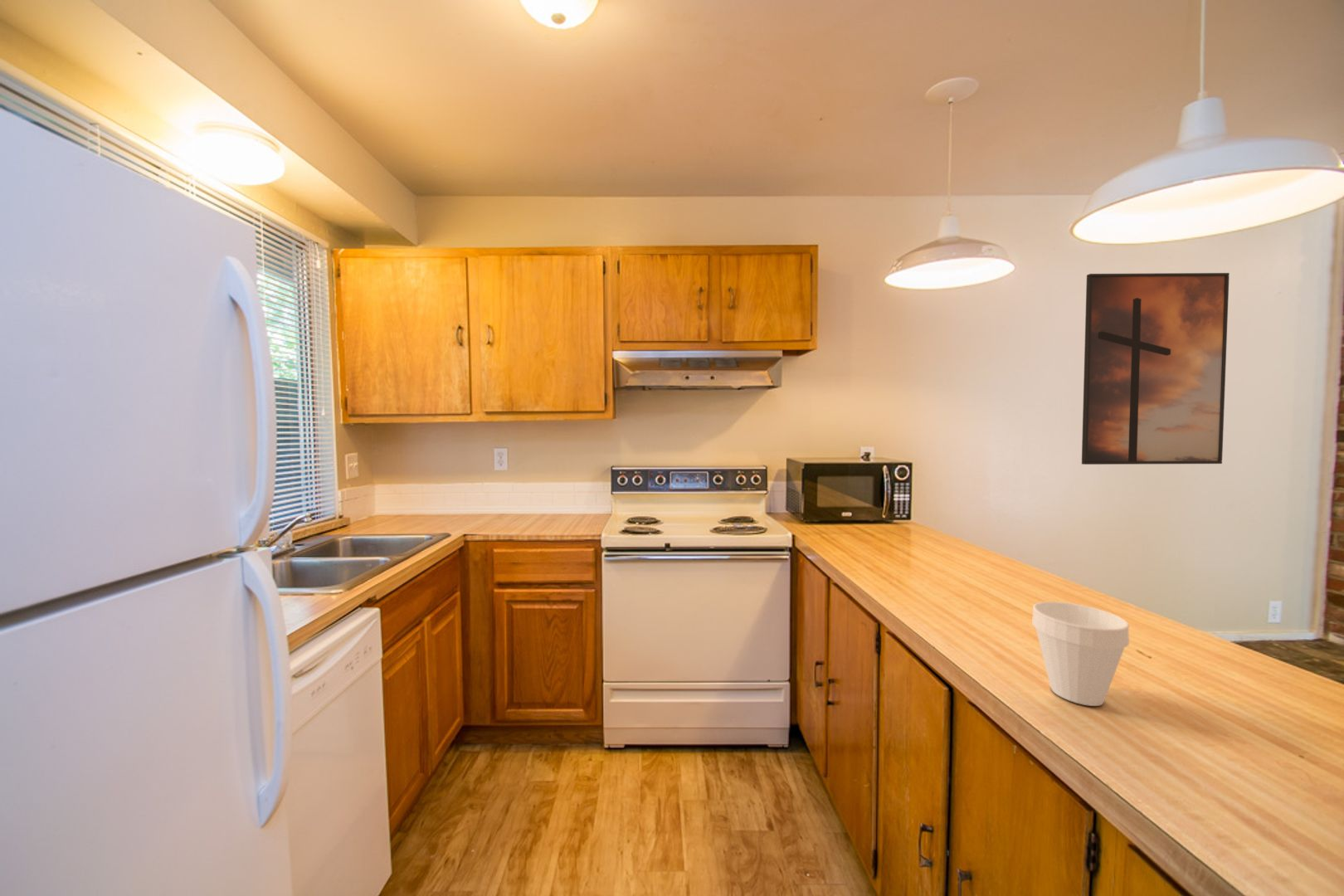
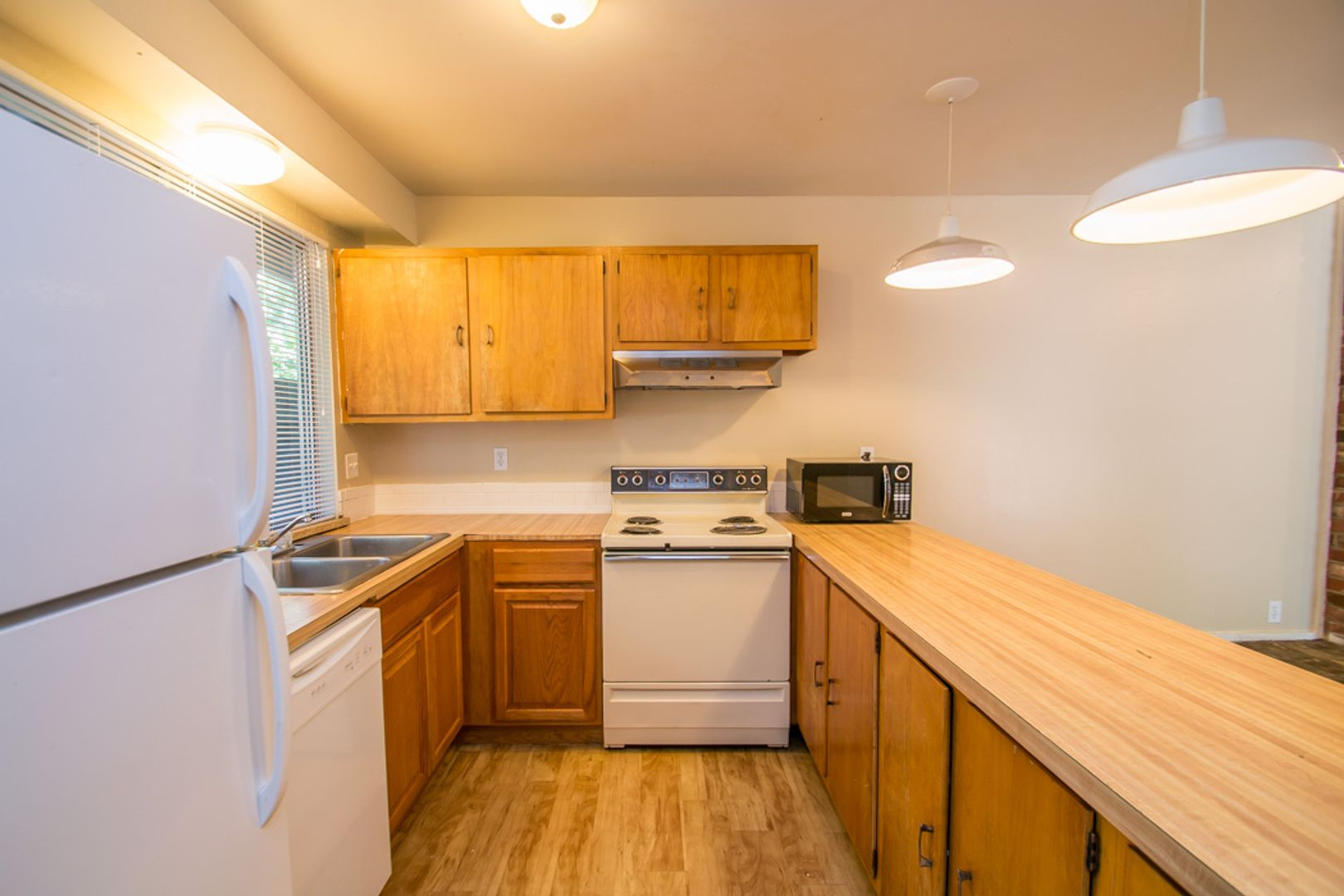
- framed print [1081,272,1230,465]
- cup [1031,601,1130,707]
